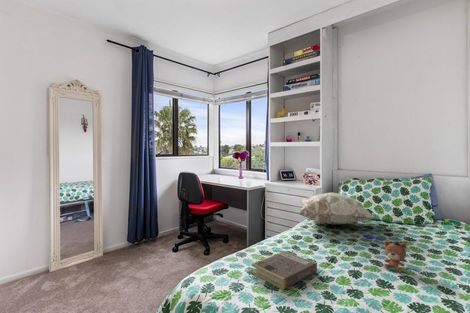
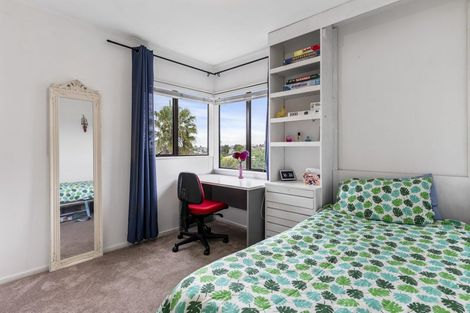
- decorative pillow [298,192,377,225]
- book [251,250,318,291]
- teddy bear [362,233,421,273]
